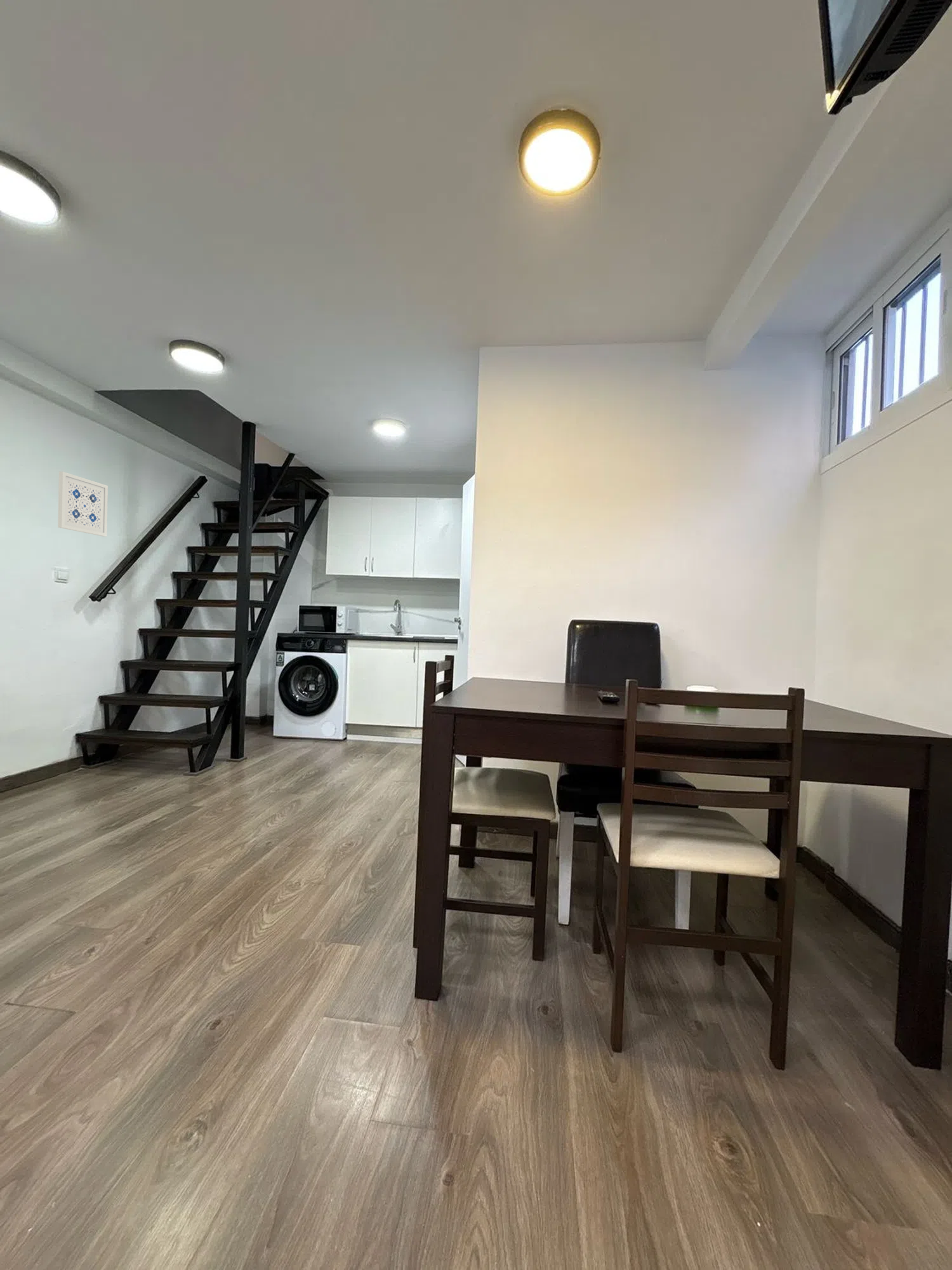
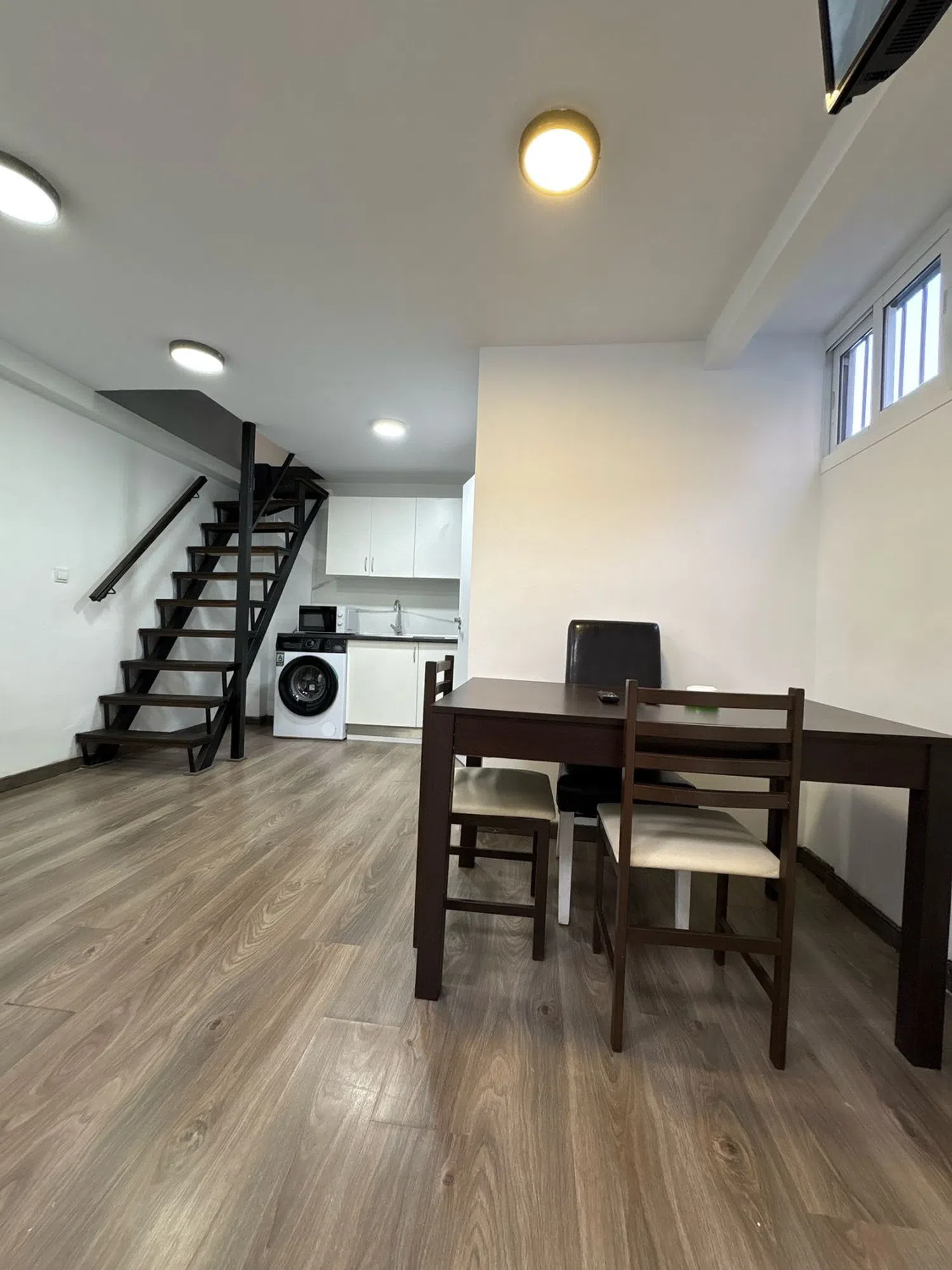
- wall art [57,471,109,537]
